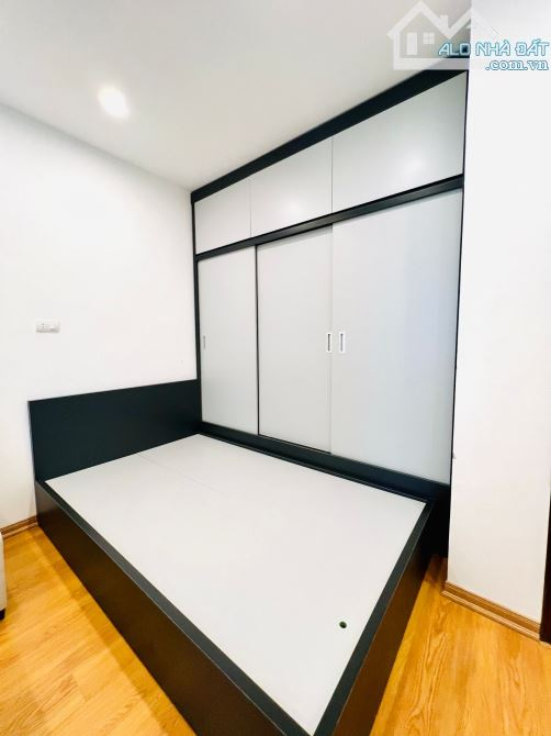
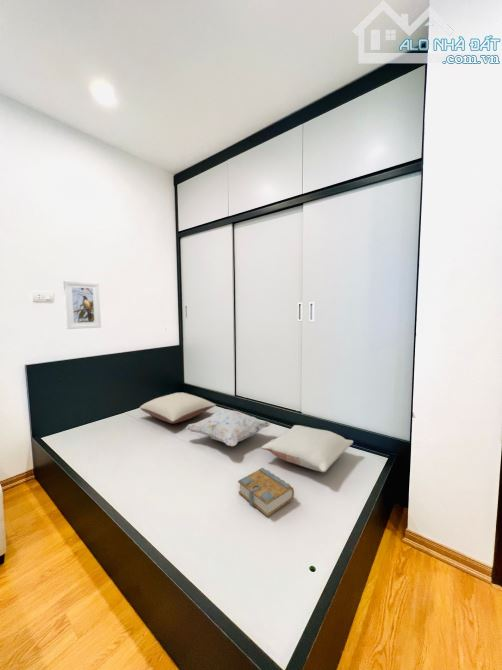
+ book [237,467,295,517]
+ decorative pillow [185,409,272,447]
+ pillow [138,392,217,424]
+ pillow [260,424,354,473]
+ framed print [63,280,102,330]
